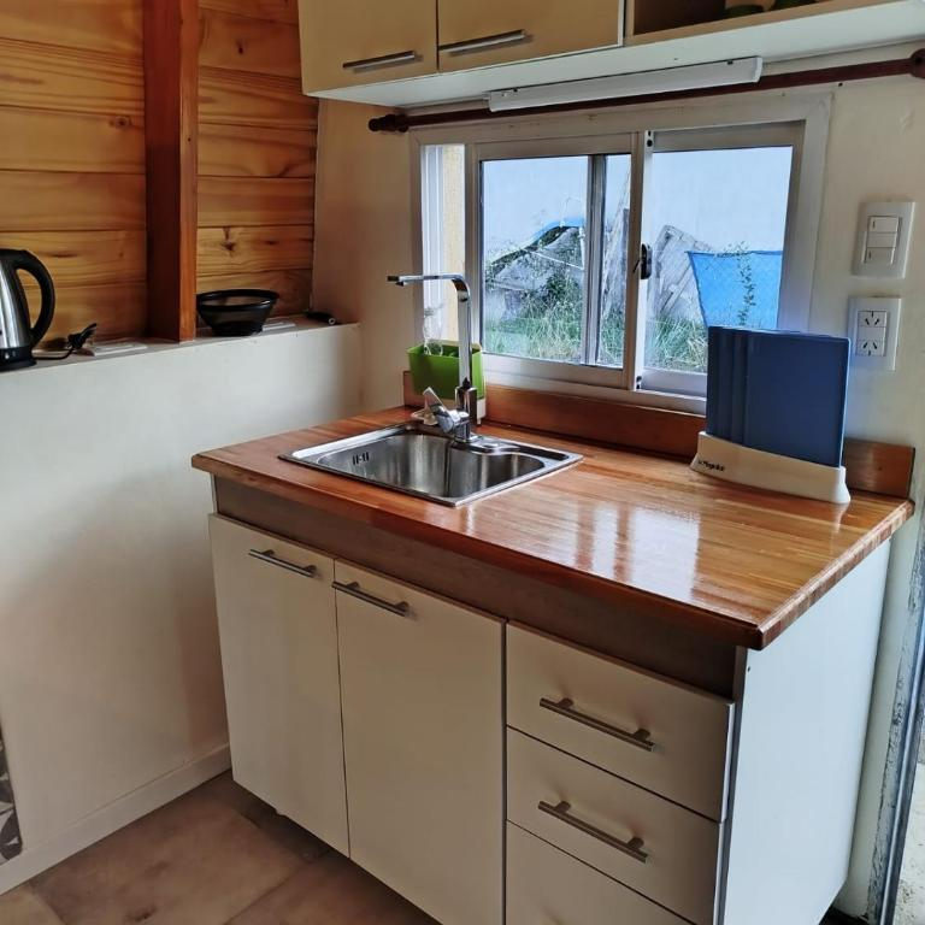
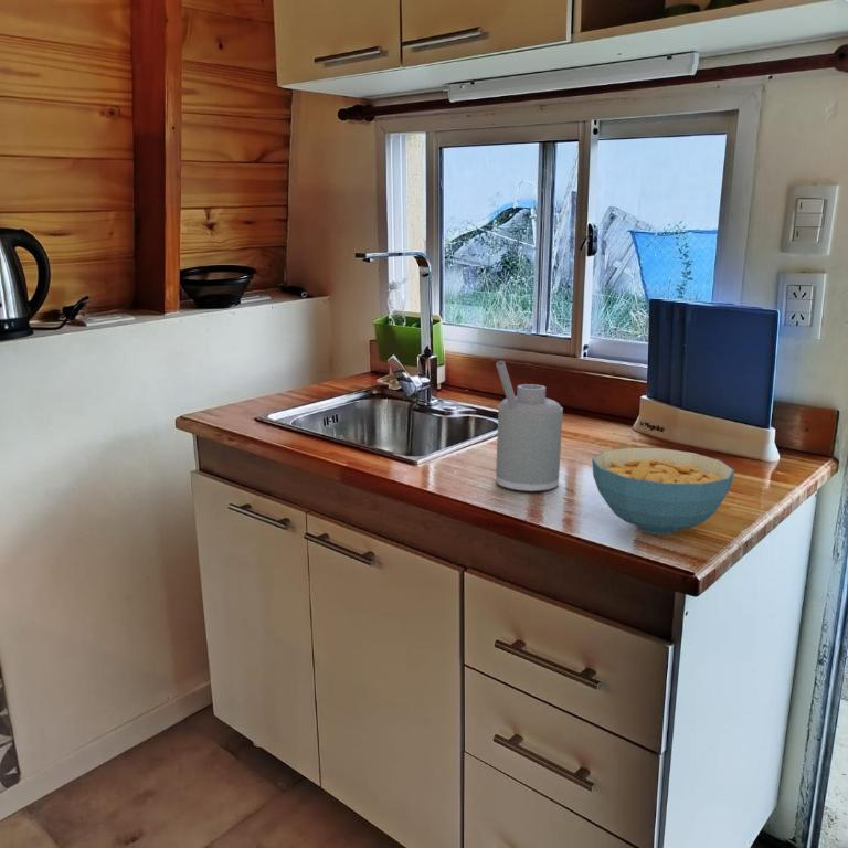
+ cereal bowl [591,447,735,536]
+ soap dispenser [495,360,564,494]
